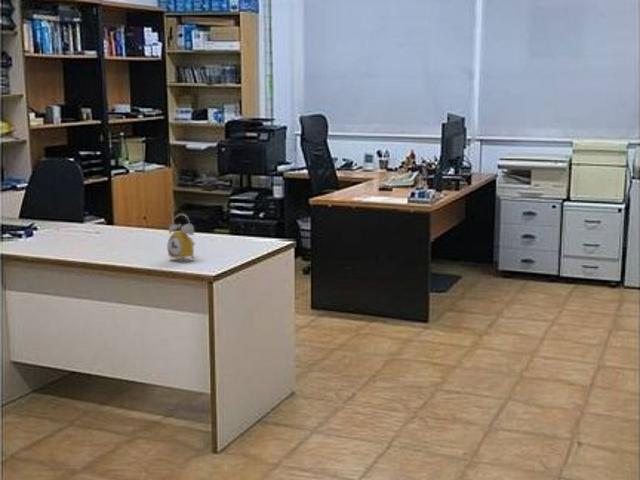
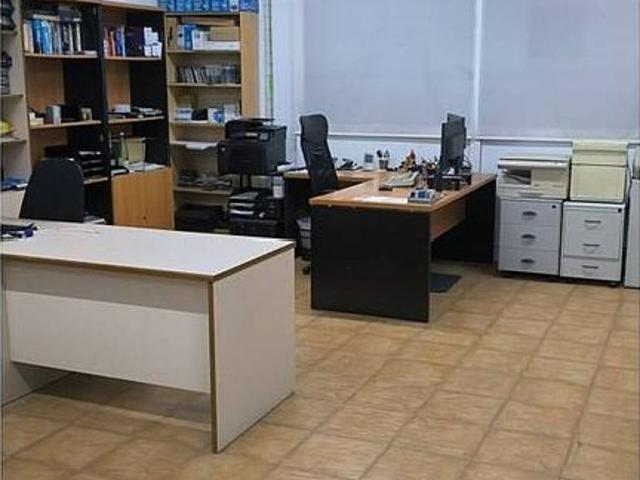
- alarm clock [166,213,196,263]
